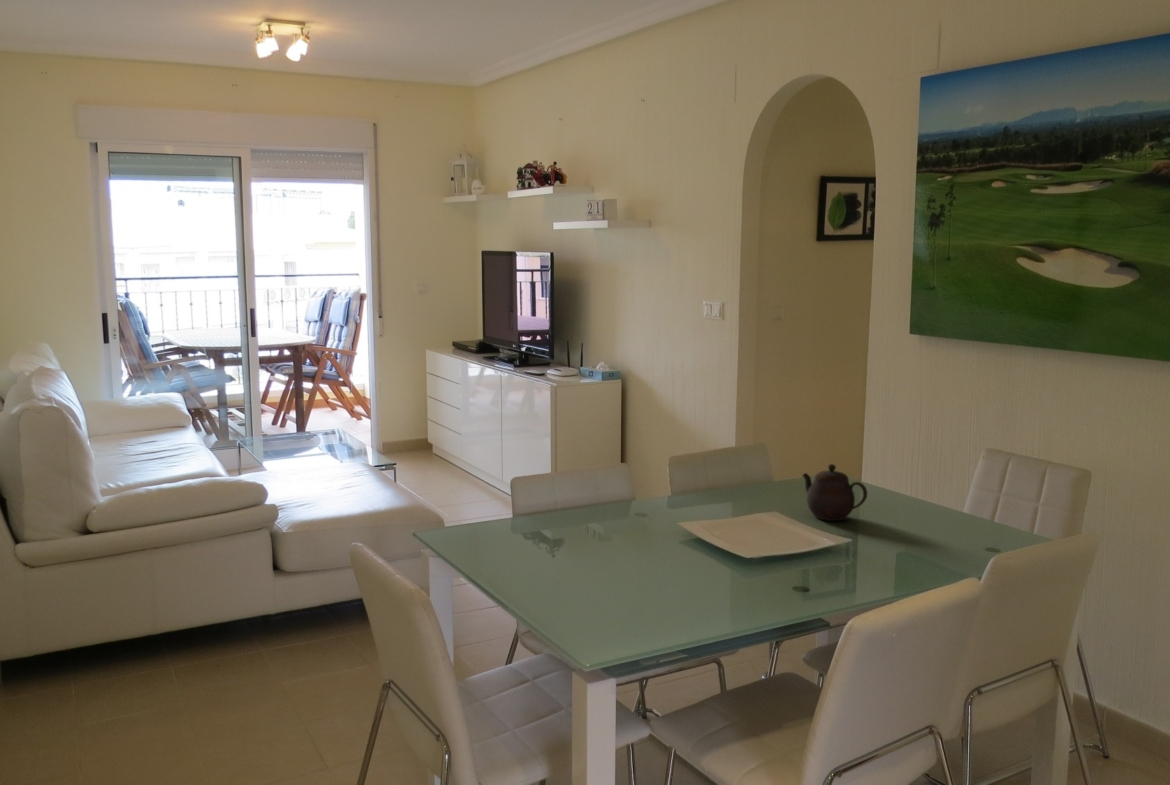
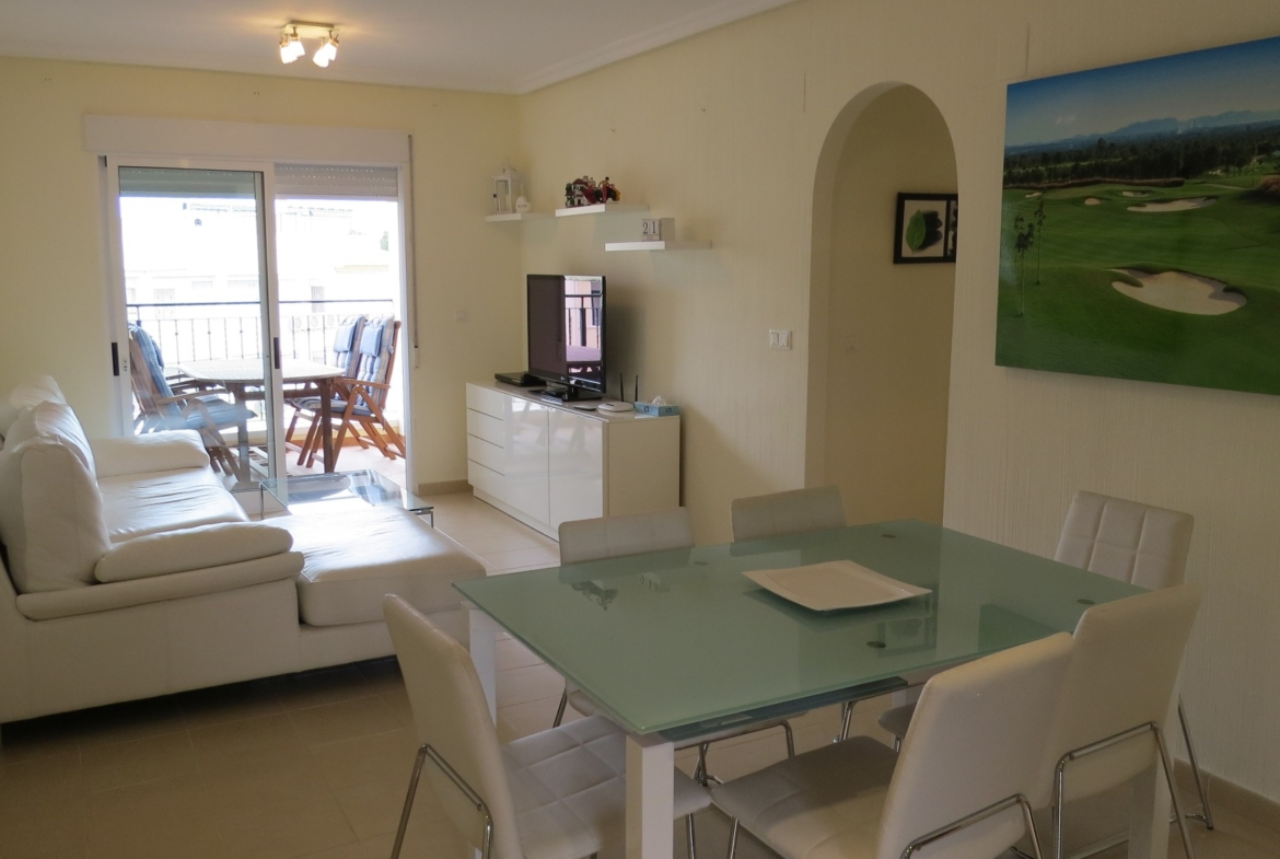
- teapot [801,463,868,522]
